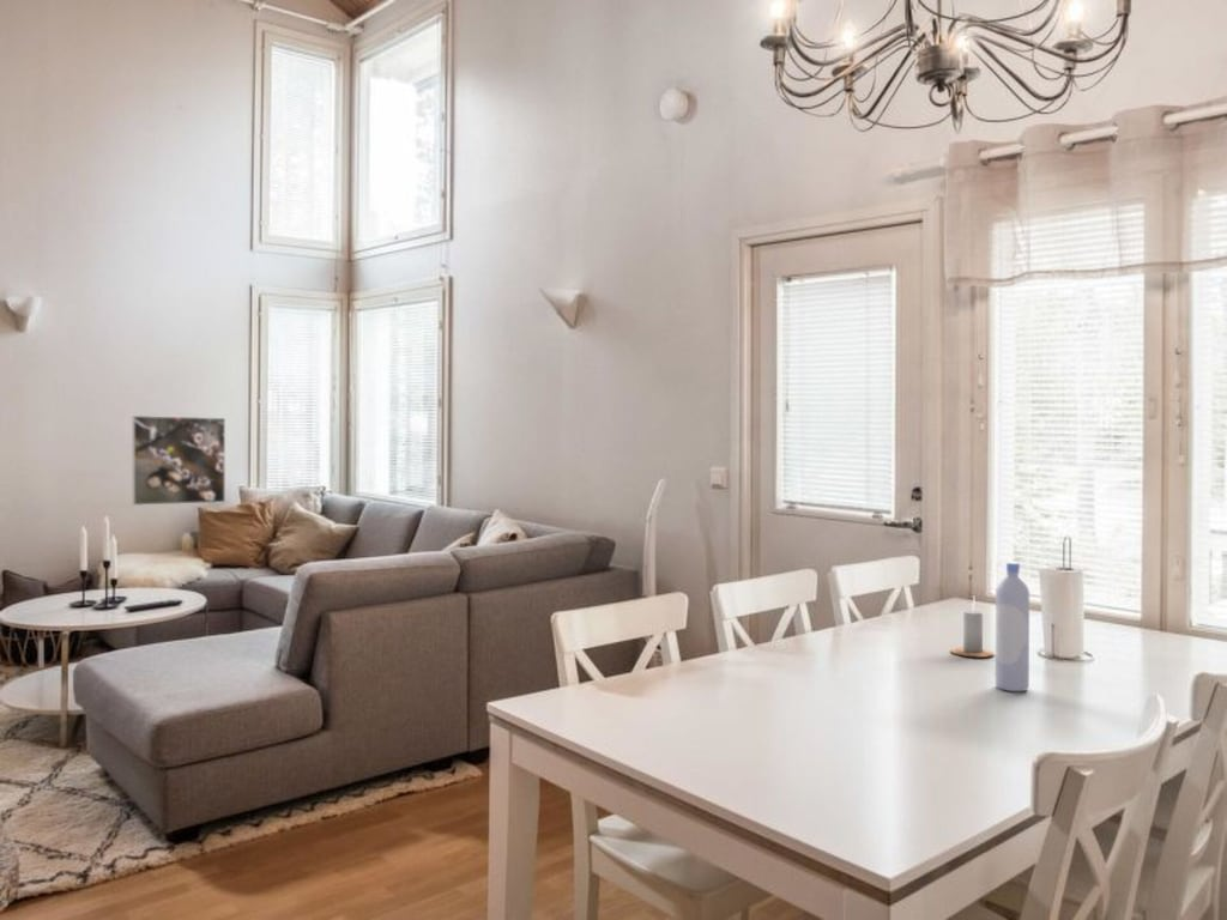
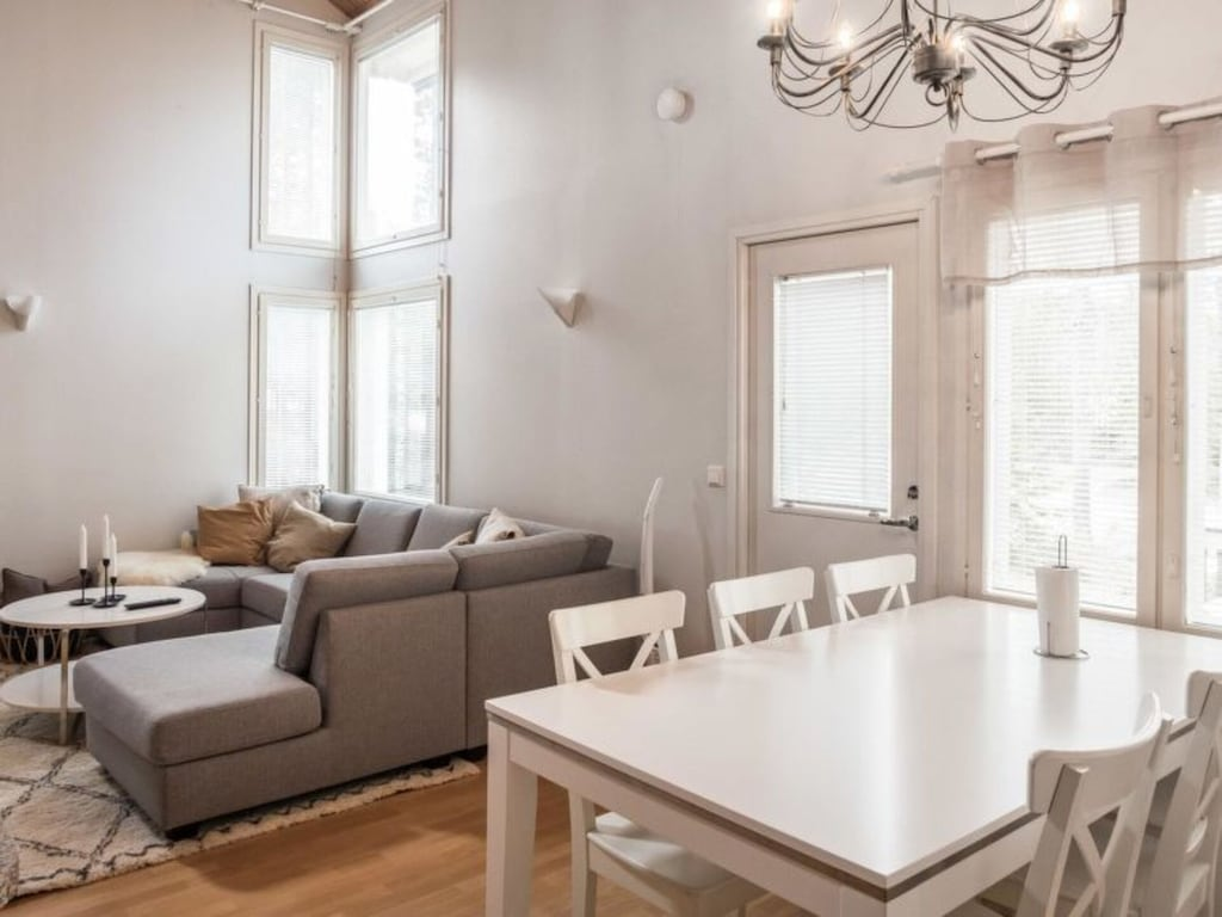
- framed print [131,414,226,507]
- bottle [995,561,1030,692]
- candle [950,597,996,659]
